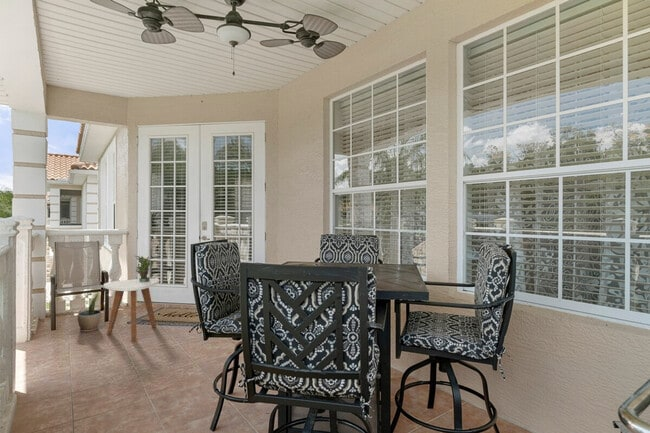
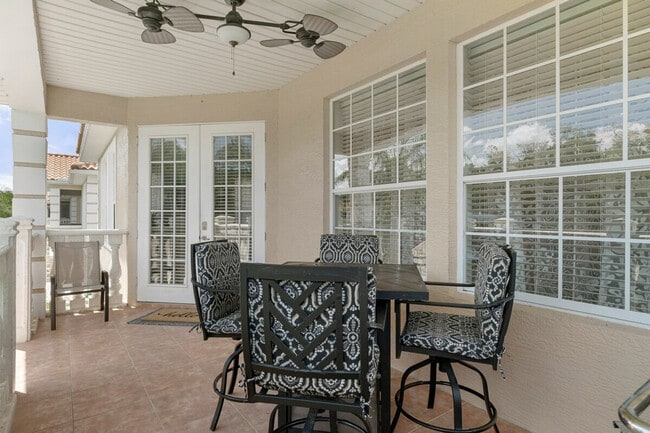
- side table [103,278,160,343]
- potted plant [134,255,152,282]
- potted plant [77,292,102,333]
